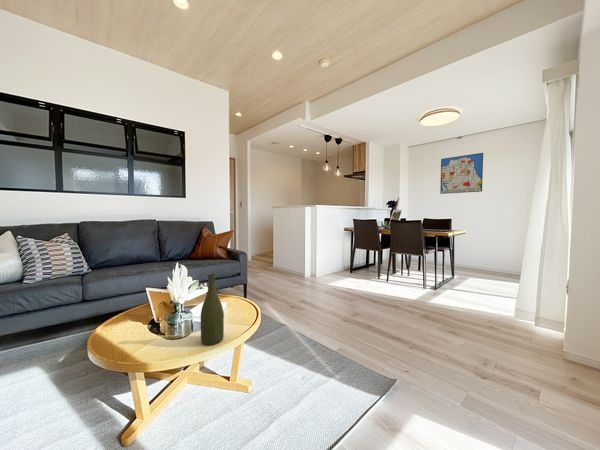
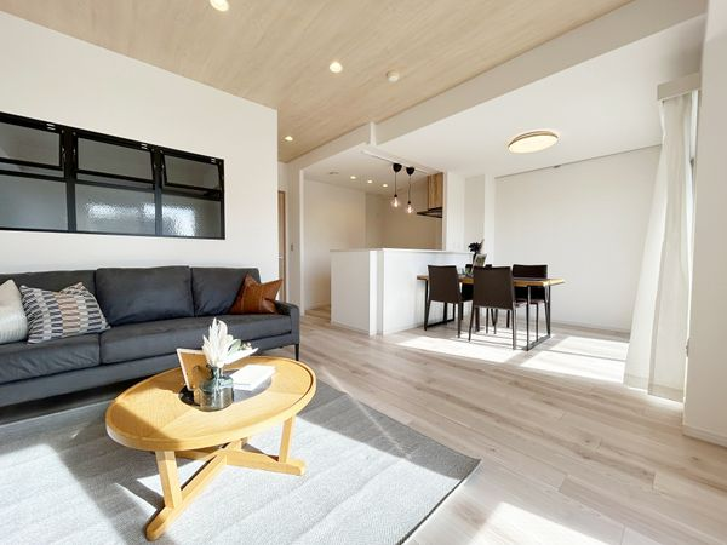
- wall art [439,152,484,195]
- bottle [200,273,225,346]
